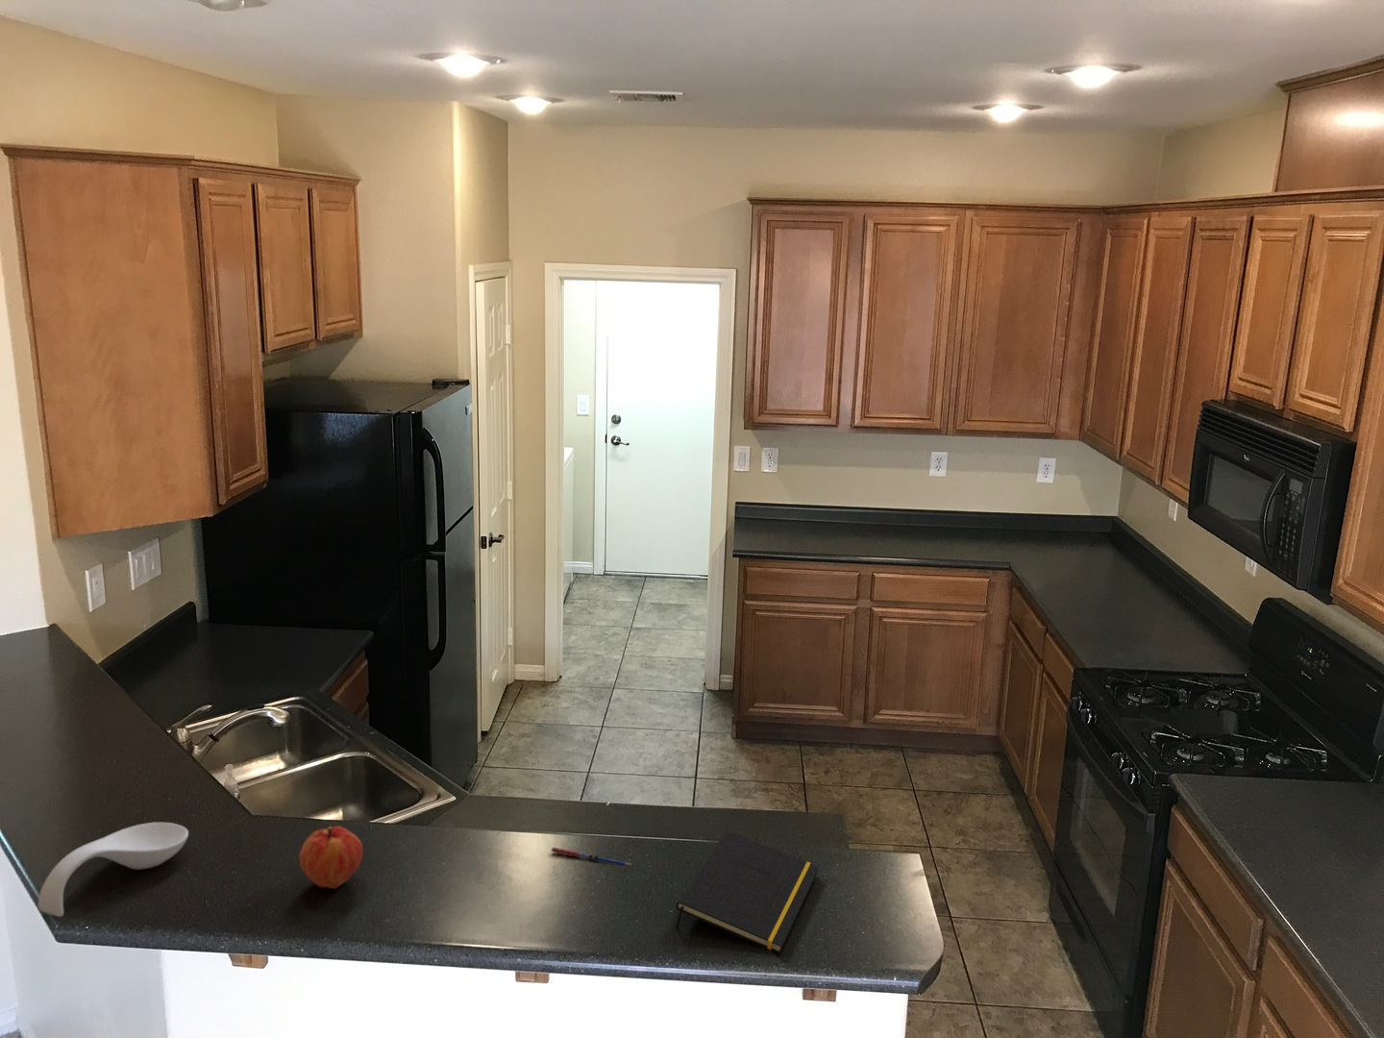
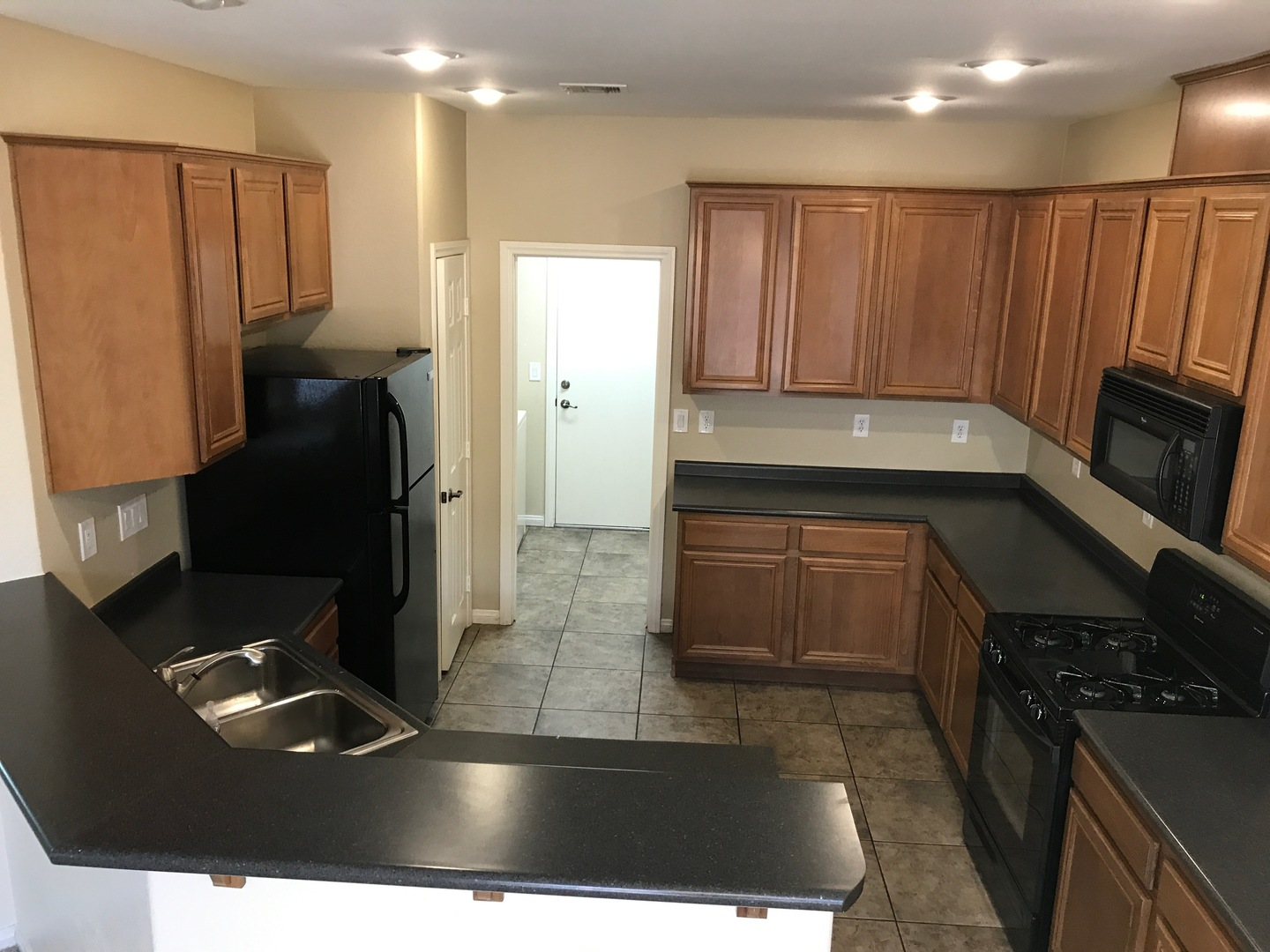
- notepad [675,830,820,954]
- spoon rest [37,822,190,918]
- pen [549,846,633,867]
- fruit [299,824,364,890]
